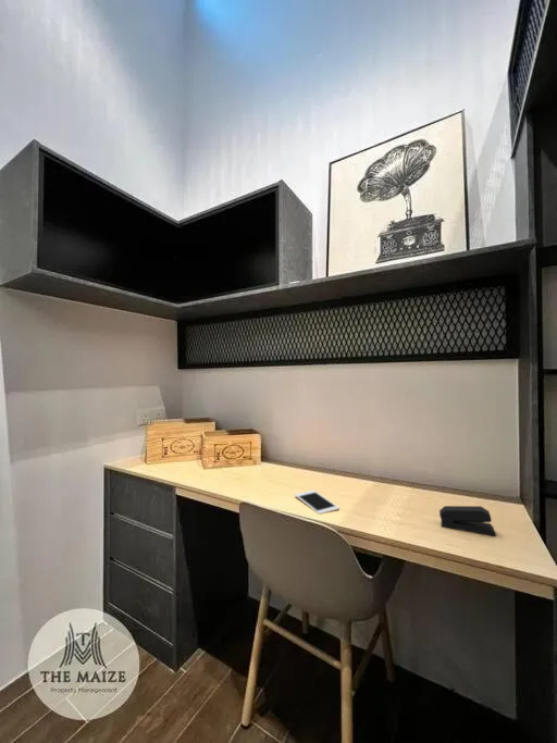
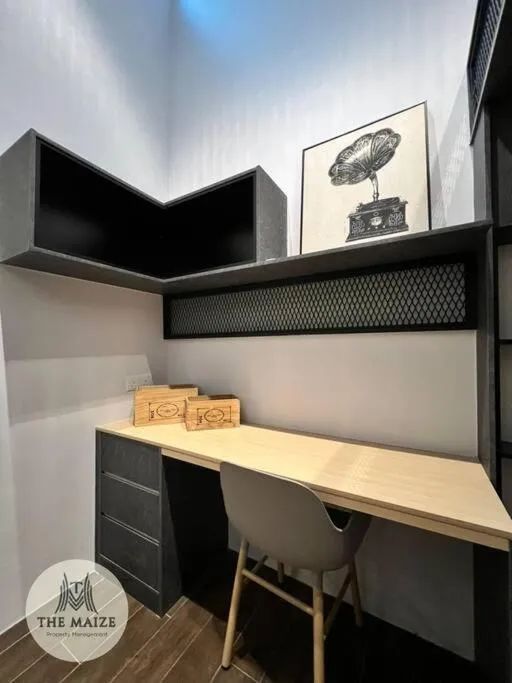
- cell phone [294,490,341,516]
- stapler [438,505,496,537]
